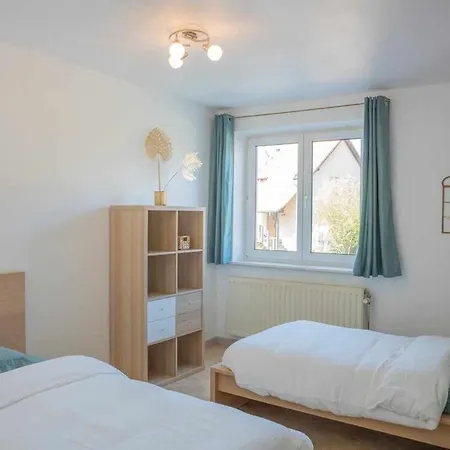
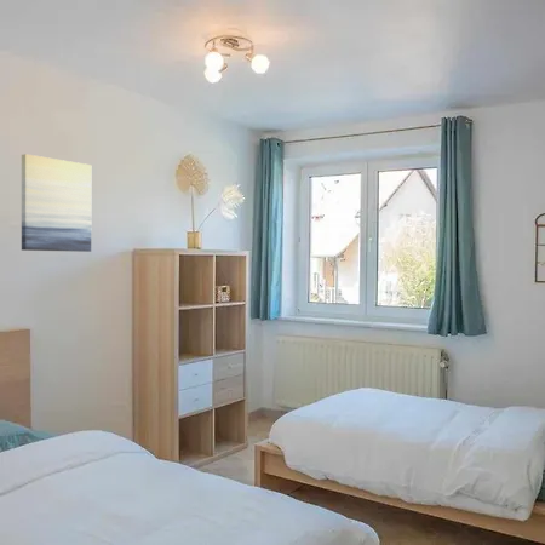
+ wall art [21,153,92,253]
